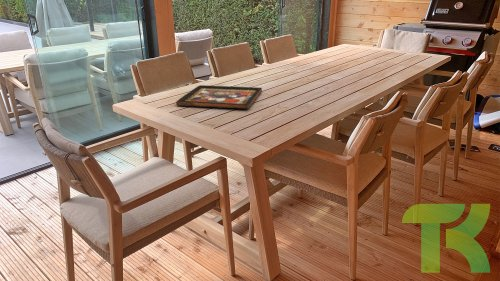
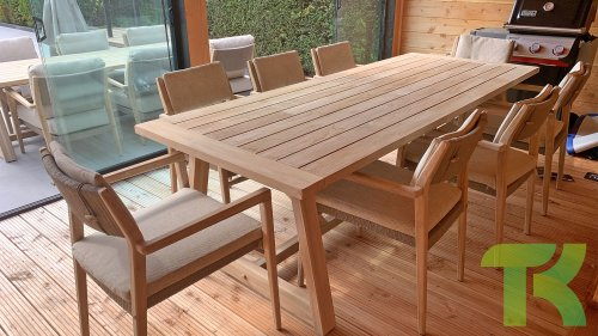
- decorative tray [175,84,263,110]
